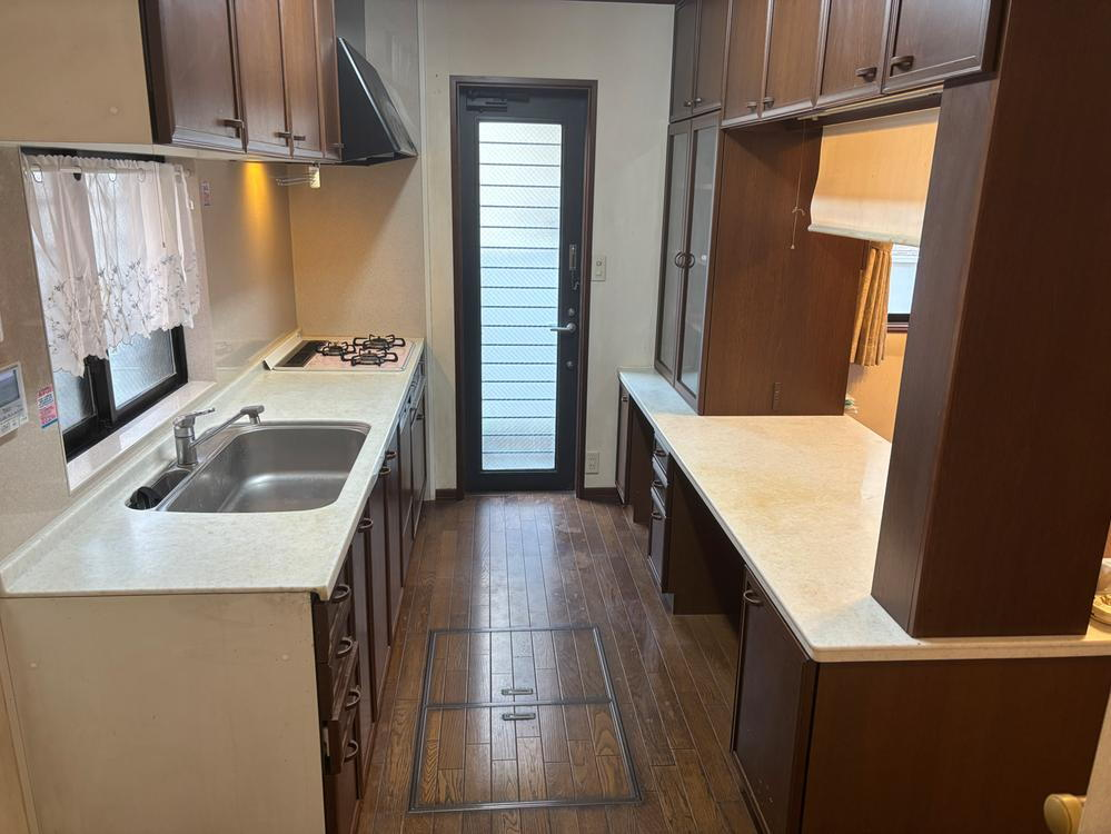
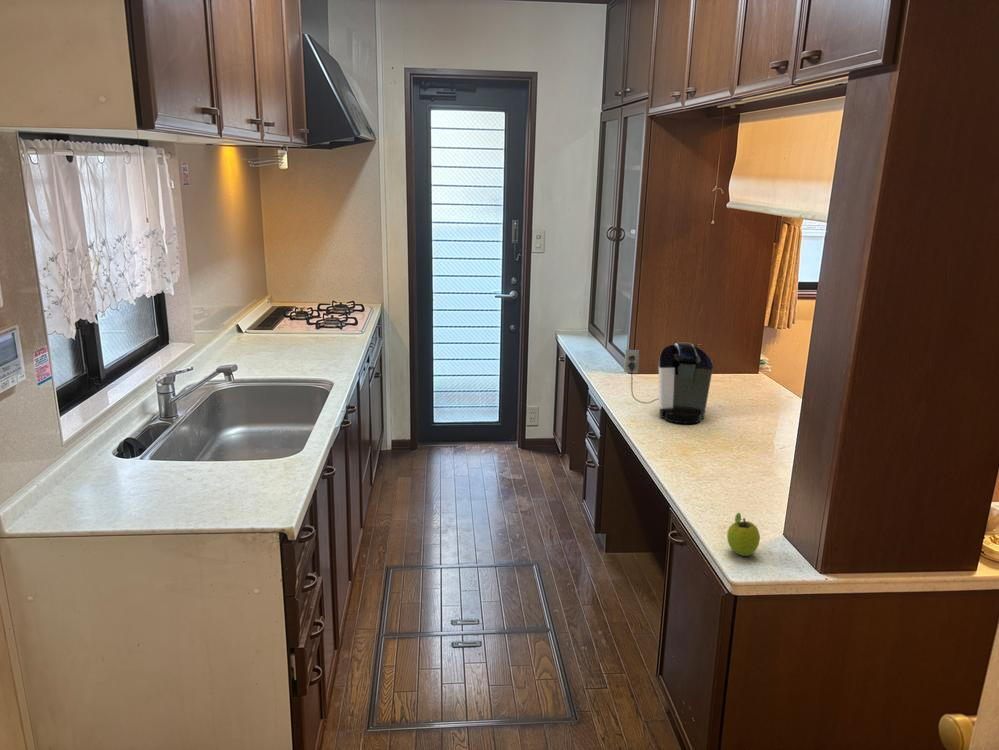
+ coffee maker [623,342,714,425]
+ fruit [726,512,761,557]
